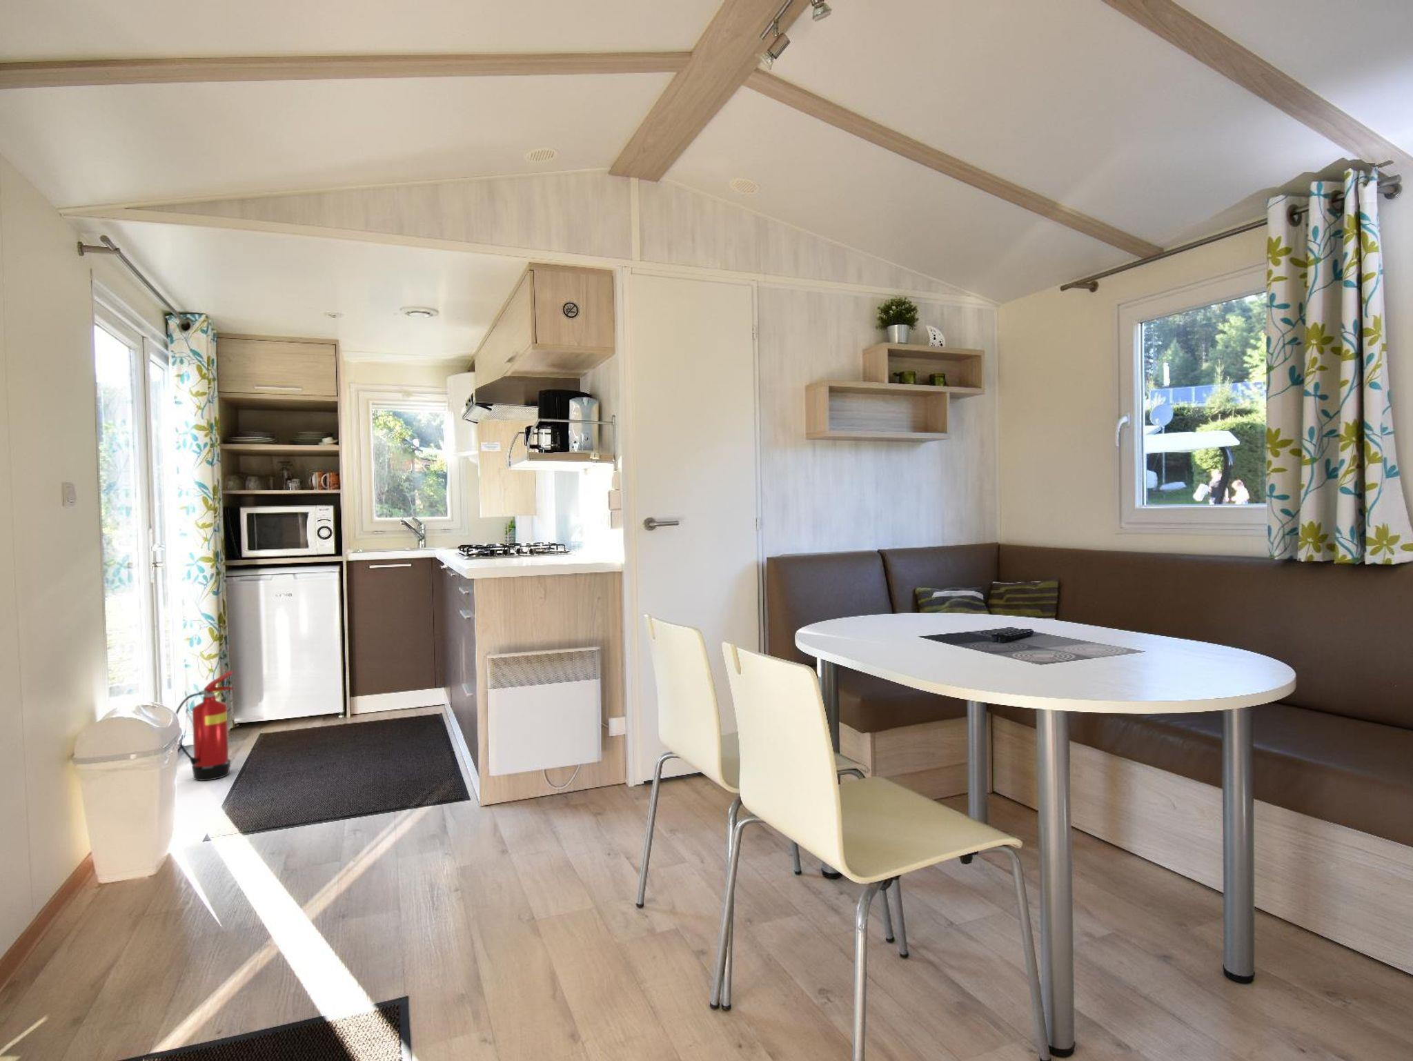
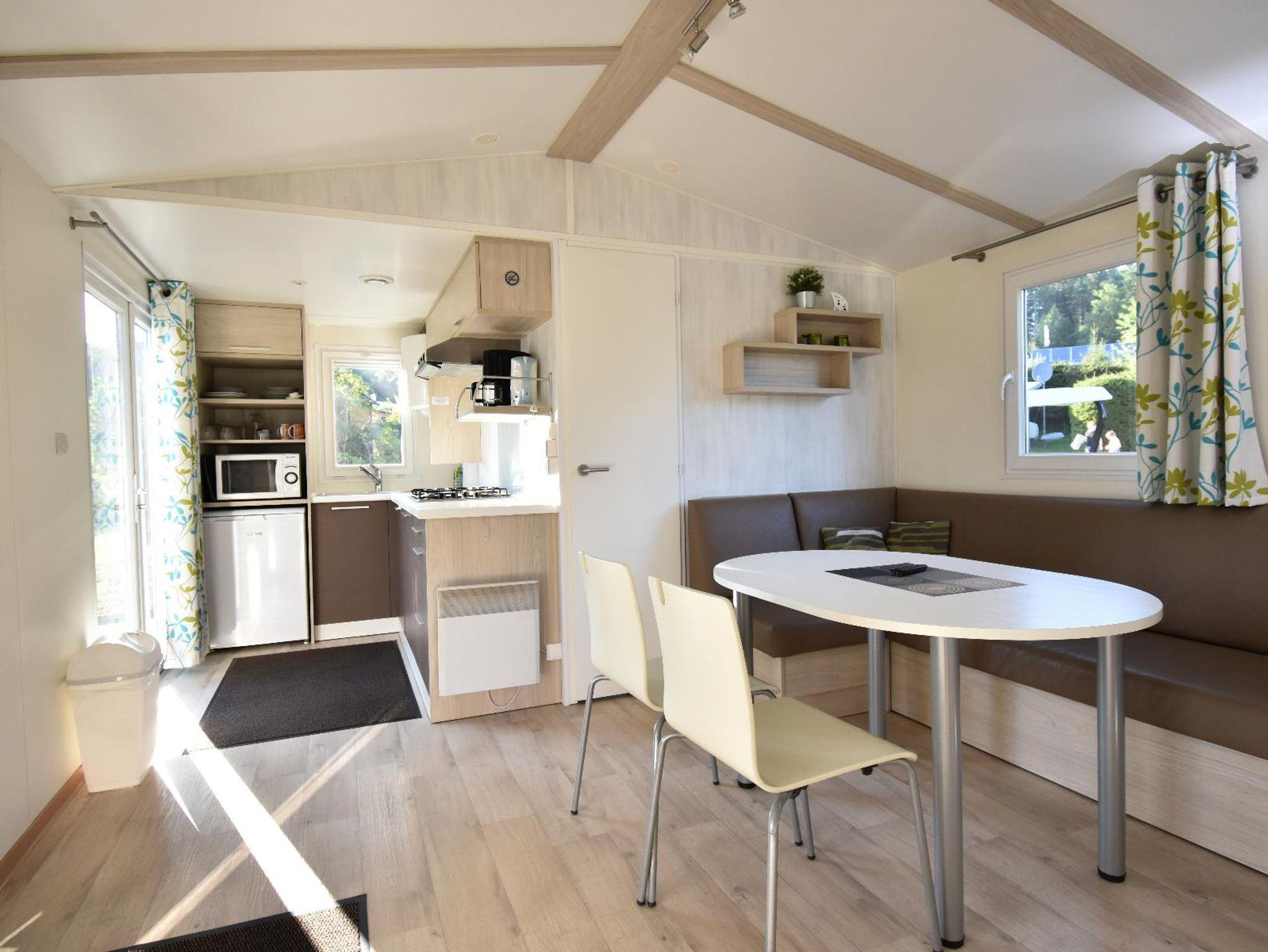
- fire extinguisher [175,671,235,781]
